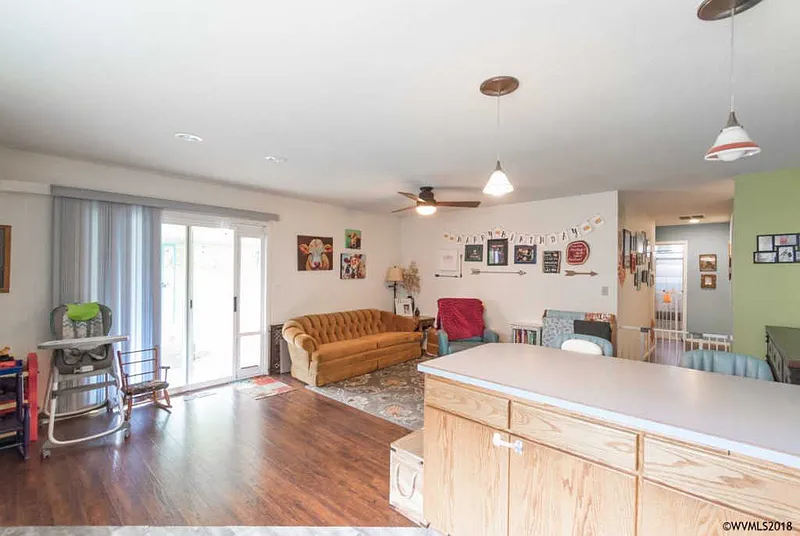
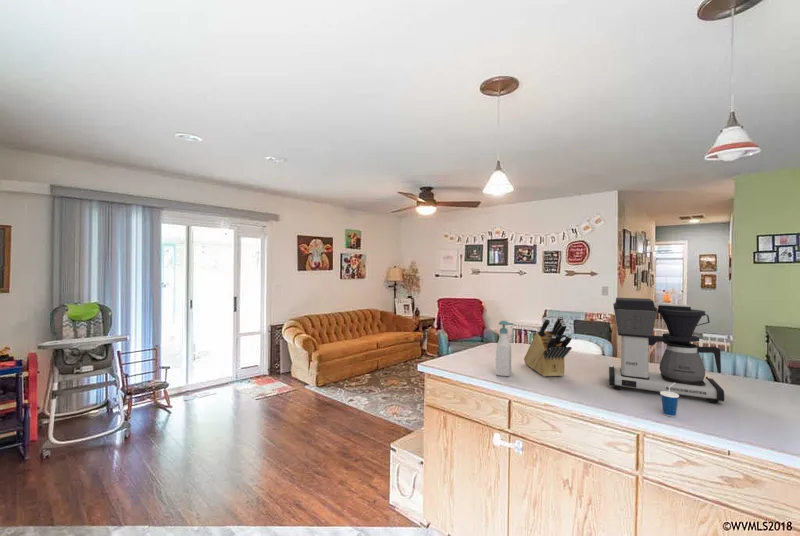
+ coffee maker [608,297,725,404]
+ knife block [523,315,573,378]
+ soap bottle [495,320,515,378]
+ cup [659,383,680,418]
